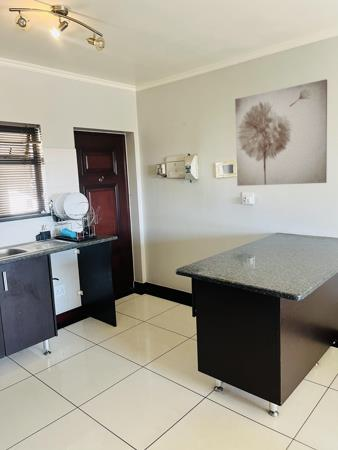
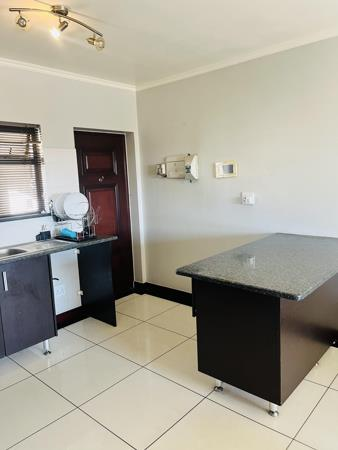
- wall art [234,78,328,187]
